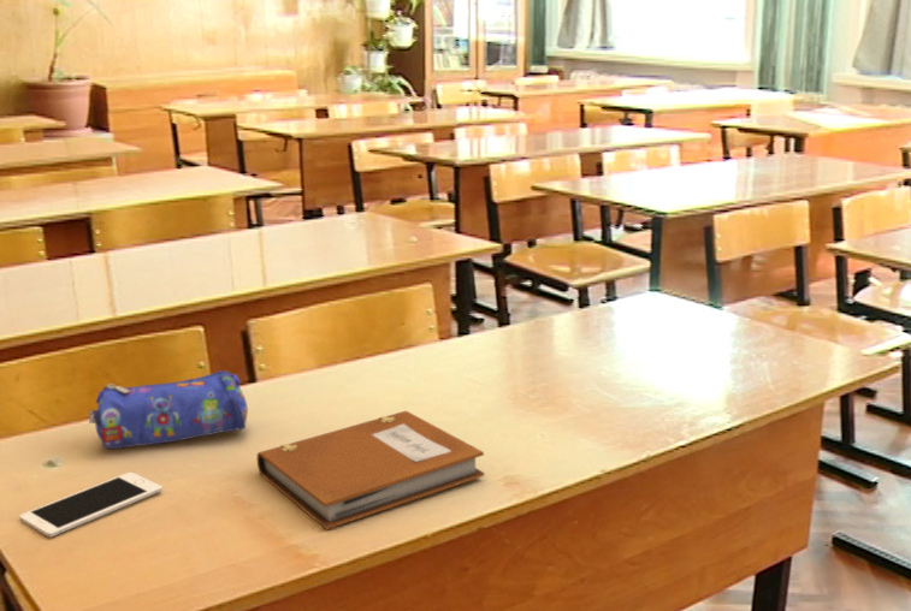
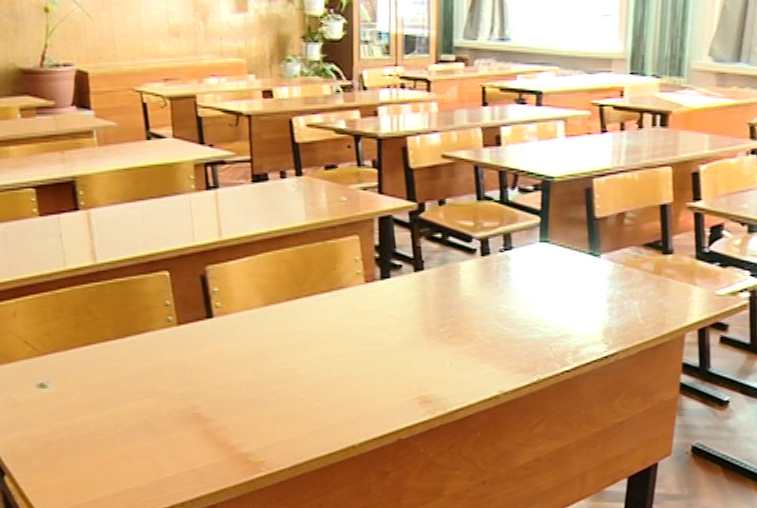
- cell phone [18,471,164,539]
- pencil case [88,369,249,450]
- notebook [256,410,485,530]
